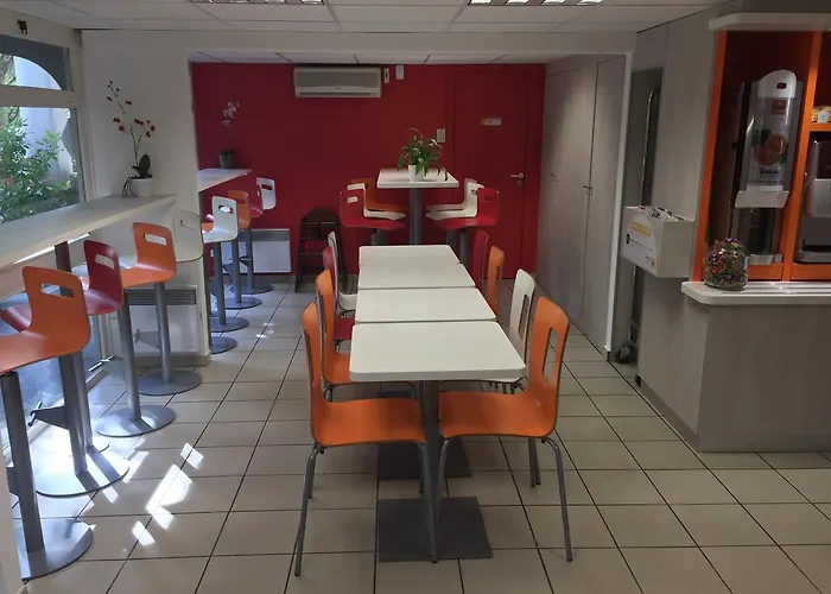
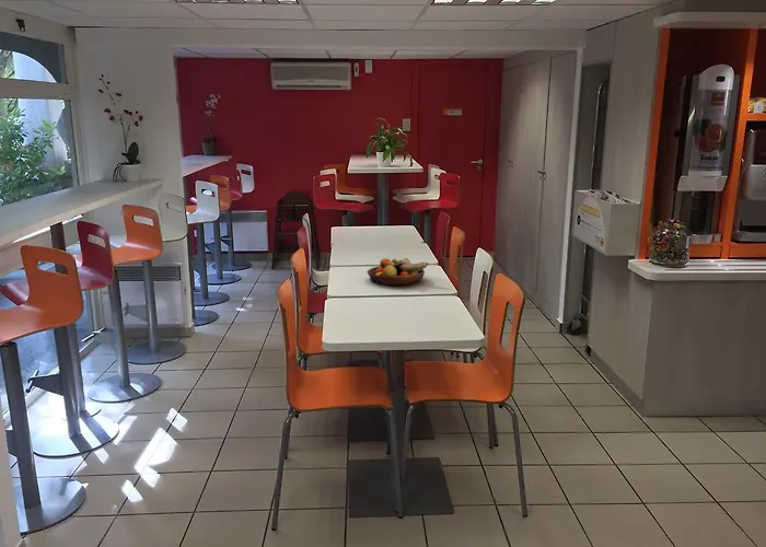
+ fruit bowl [367,257,429,287]
